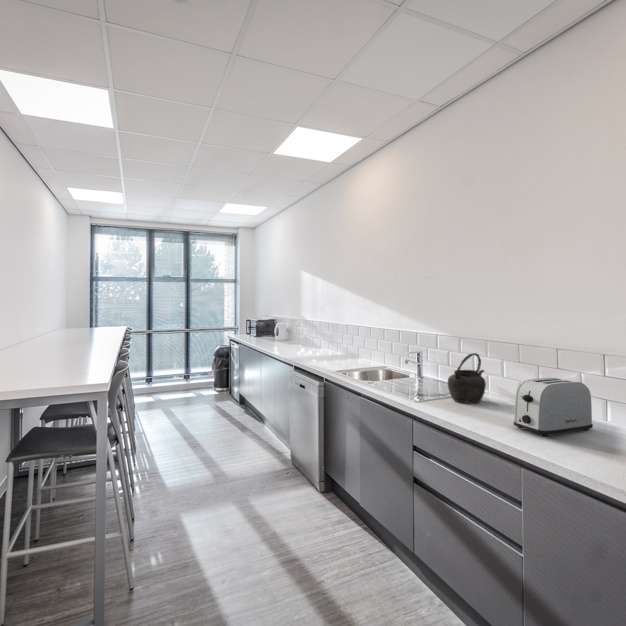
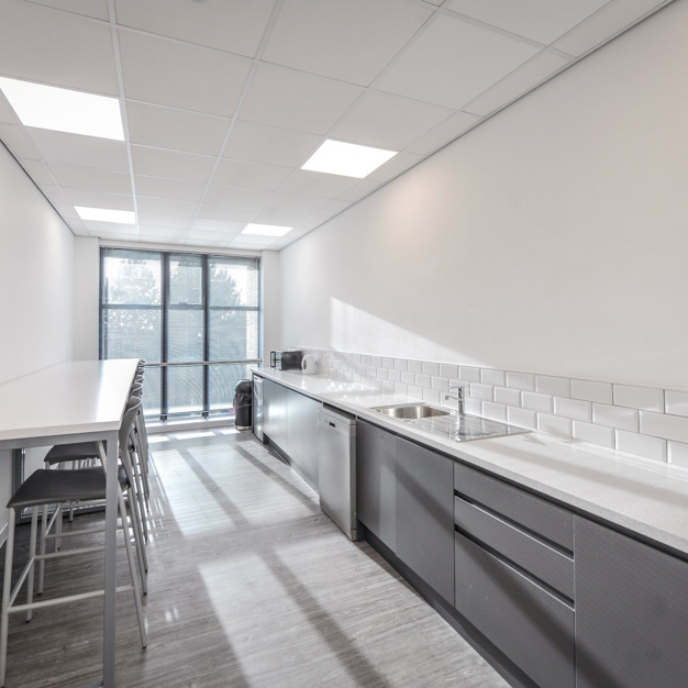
- kettle [447,352,487,404]
- toaster [513,377,594,437]
